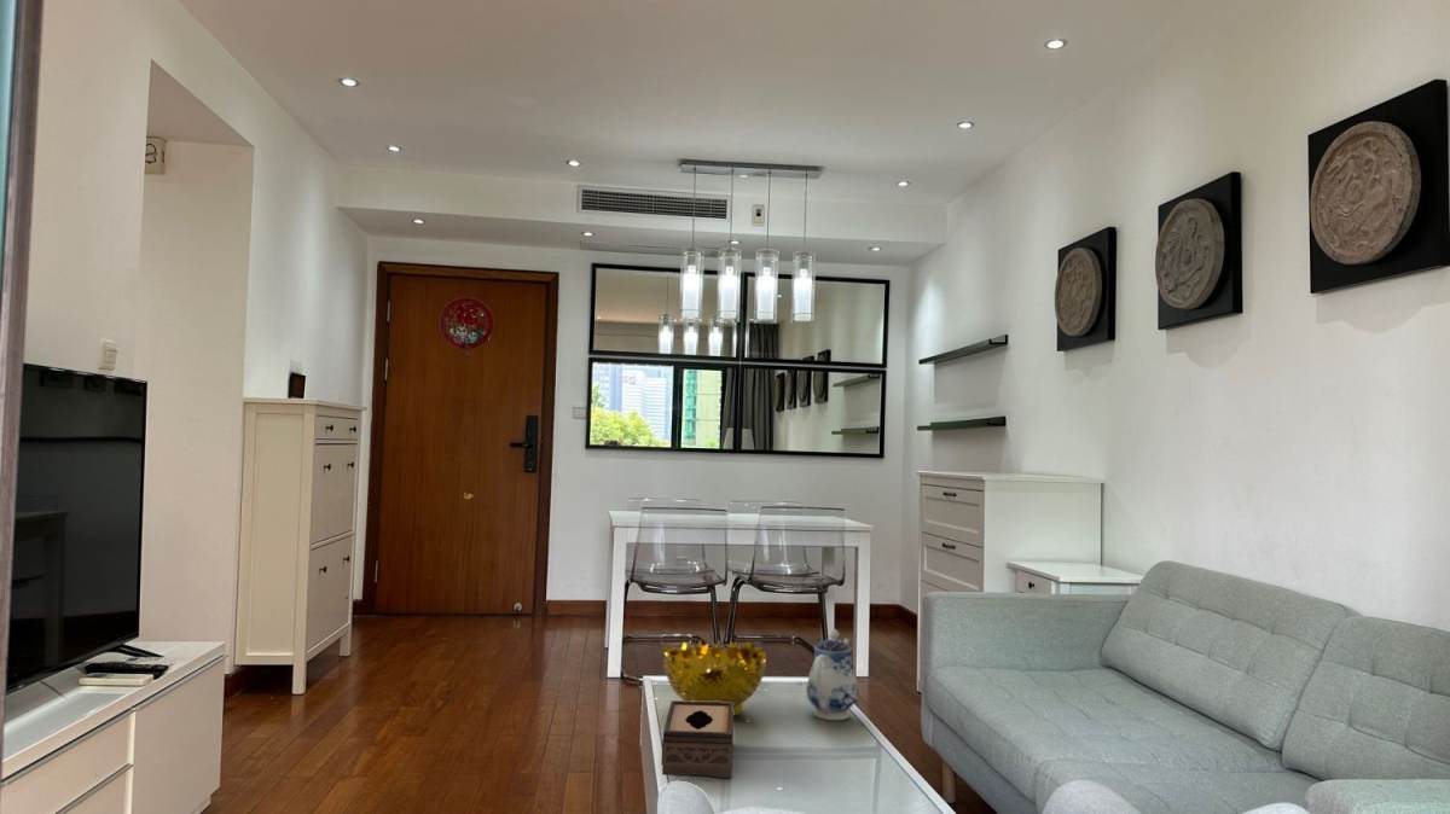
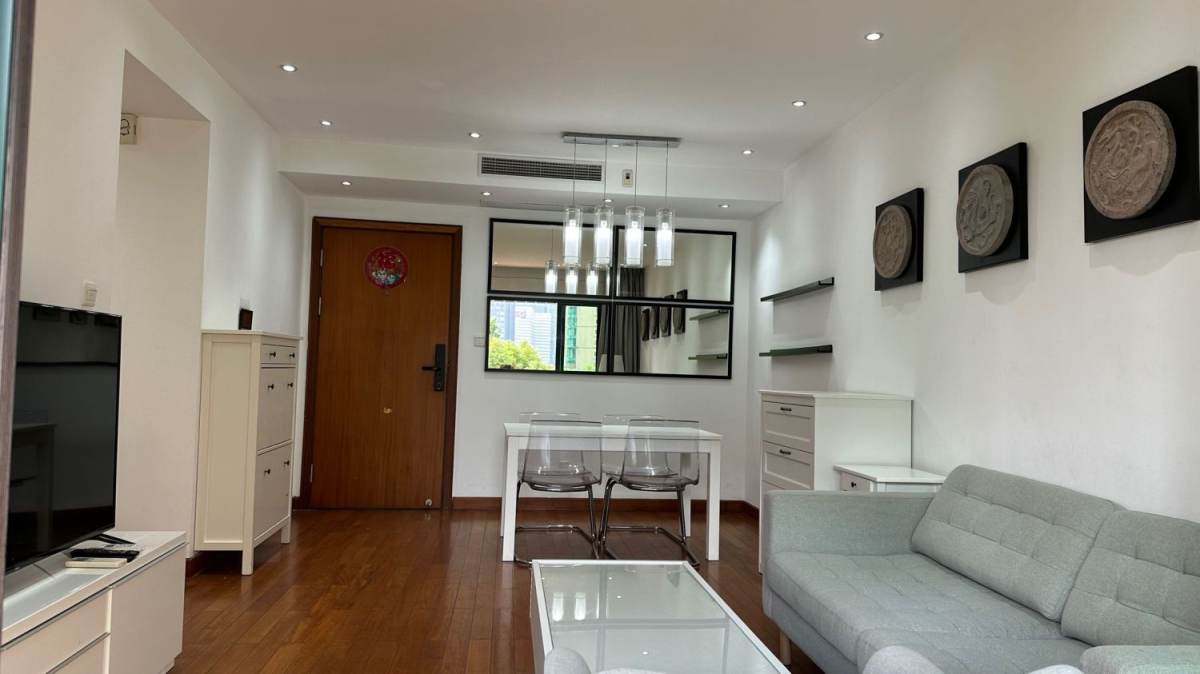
- tissue box [660,699,735,779]
- teapot [806,628,859,721]
- decorative bowl [662,639,767,717]
